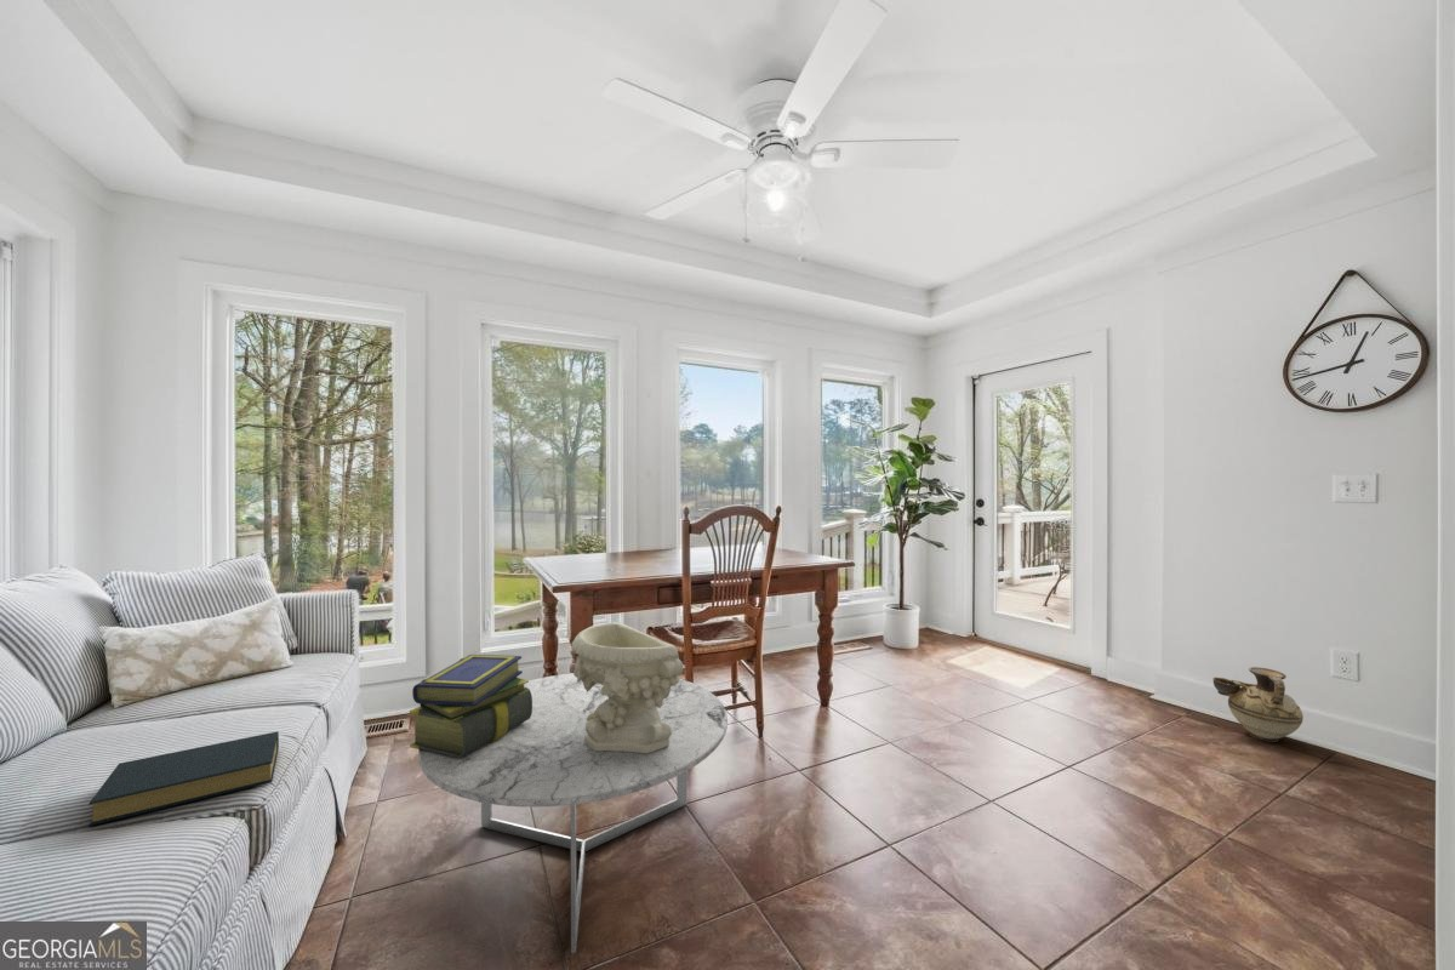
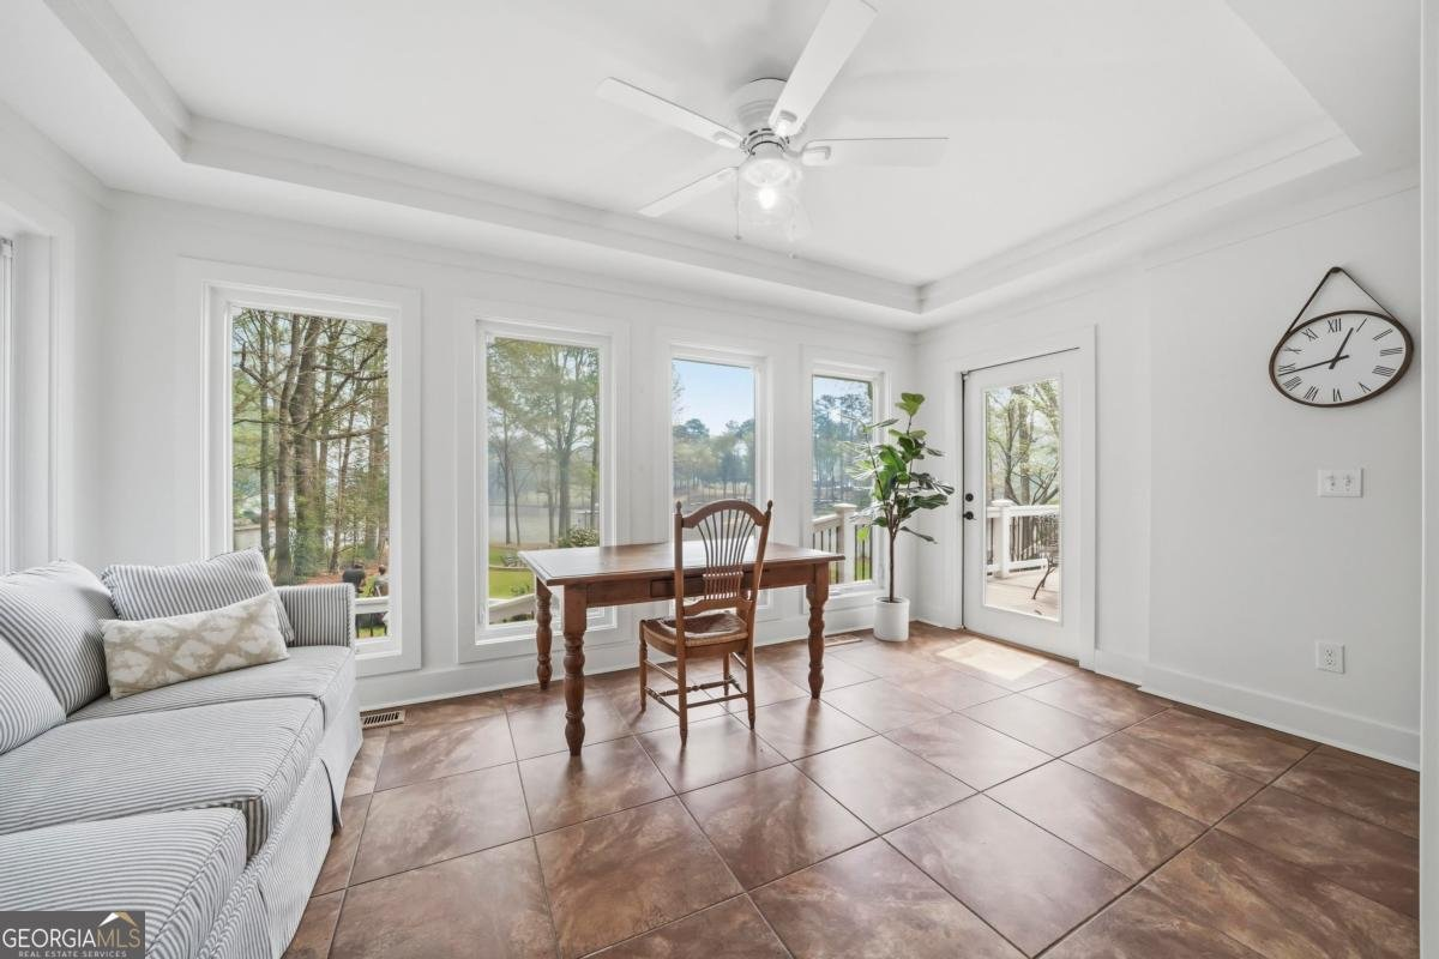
- stack of books [409,654,532,758]
- coffee table [417,672,729,954]
- decorative bowl [570,621,684,754]
- ceramic jug [1211,666,1305,743]
- hardback book [87,730,280,827]
